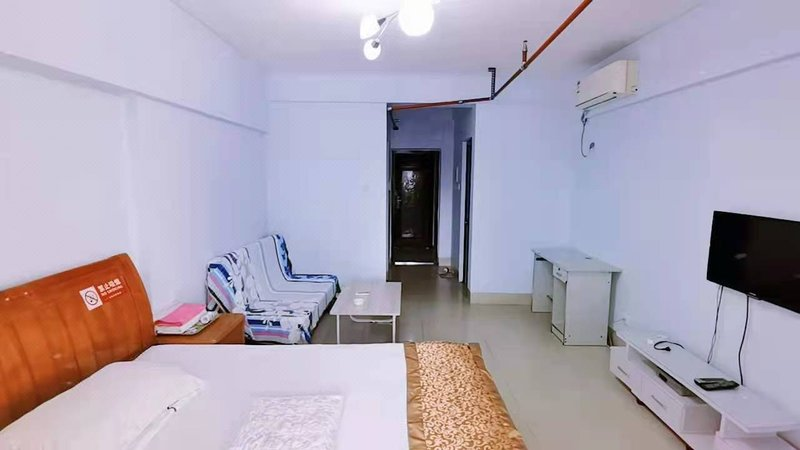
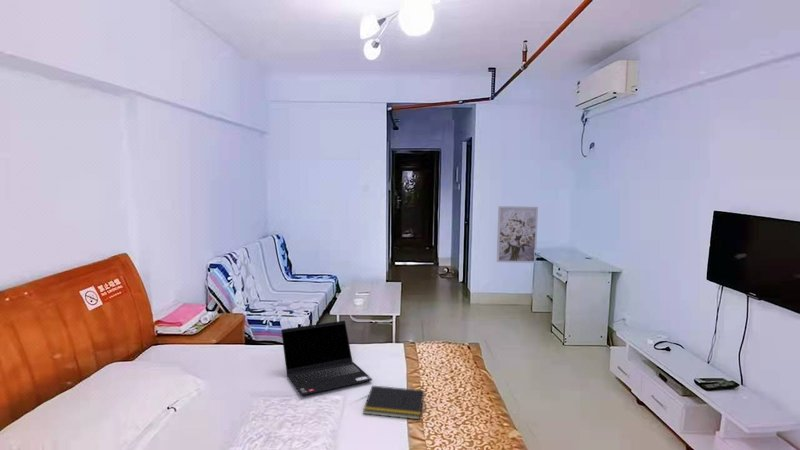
+ wall art [496,205,539,264]
+ laptop computer [280,320,373,397]
+ notepad [362,385,425,420]
